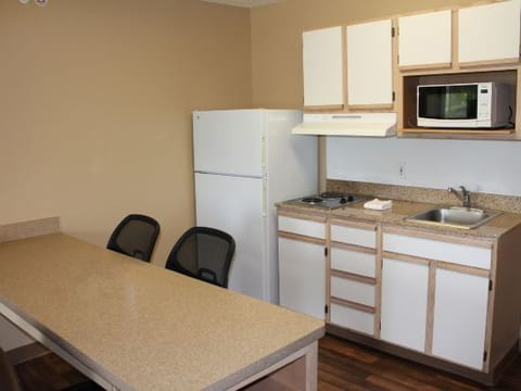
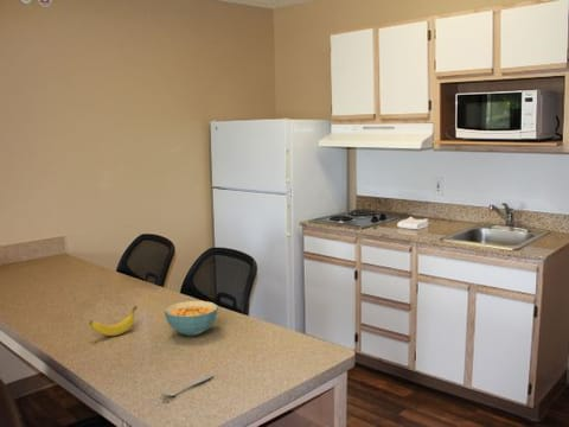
+ spoon [159,374,215,397]
+ cereal bowl [164,300,219,337]
+ banana [88,305,139,337]
